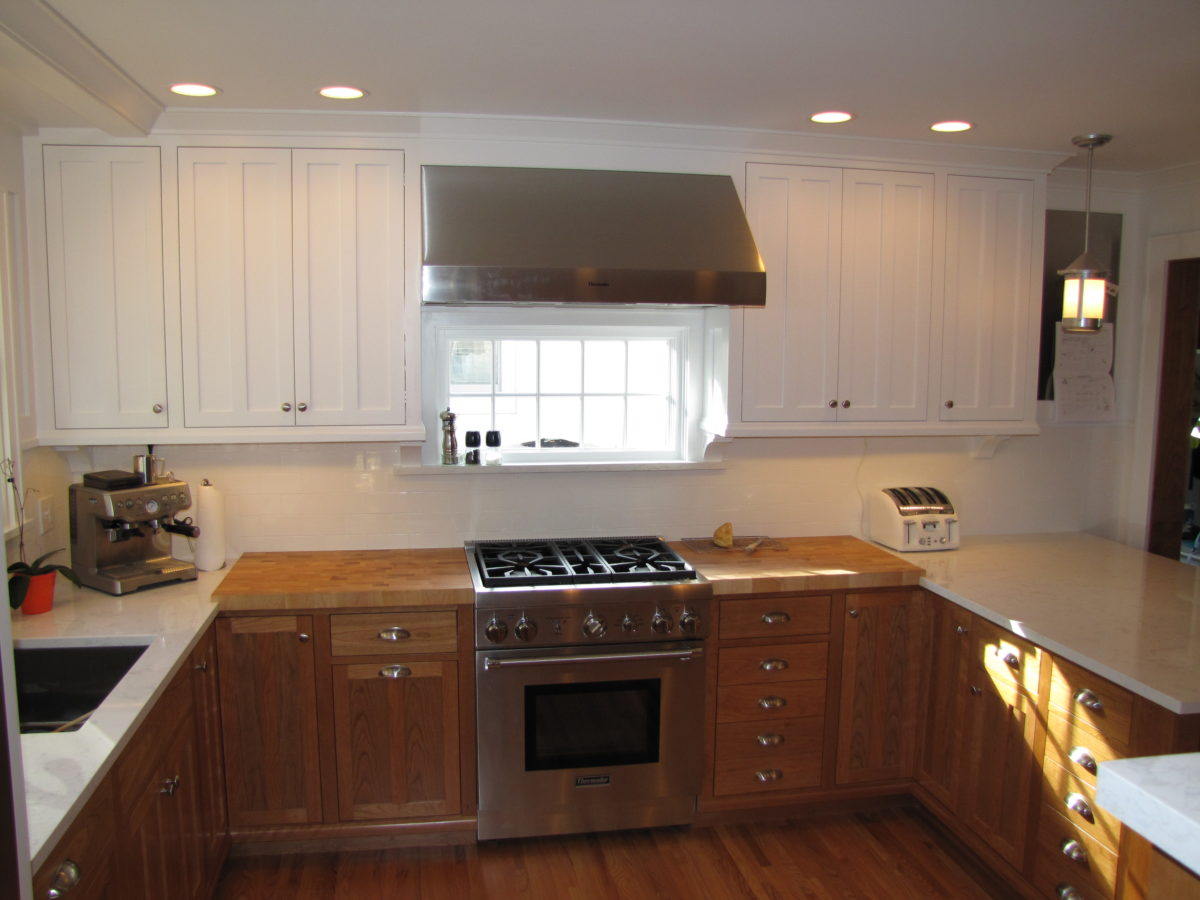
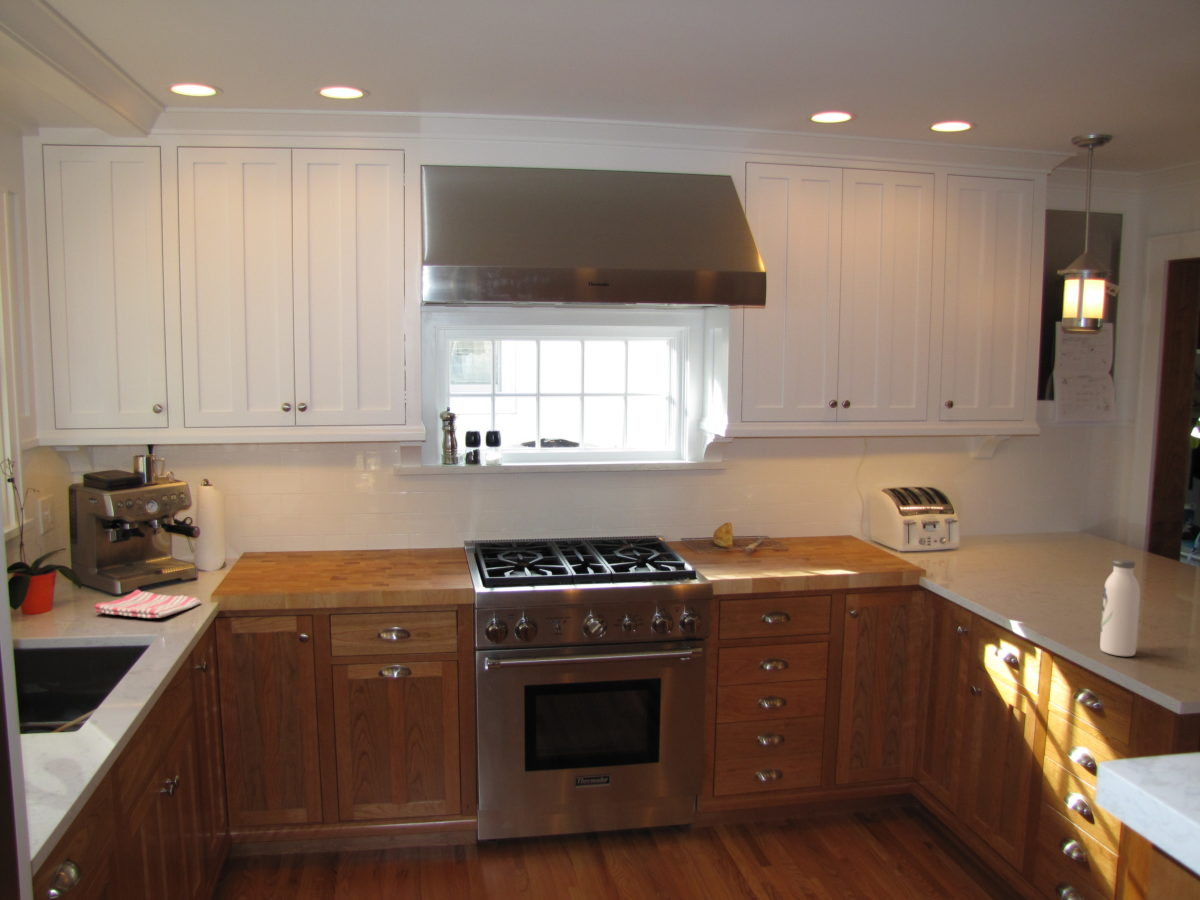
+ dish towel [93,588,201,619]
+ water bottle [1099,558,1141,657]
